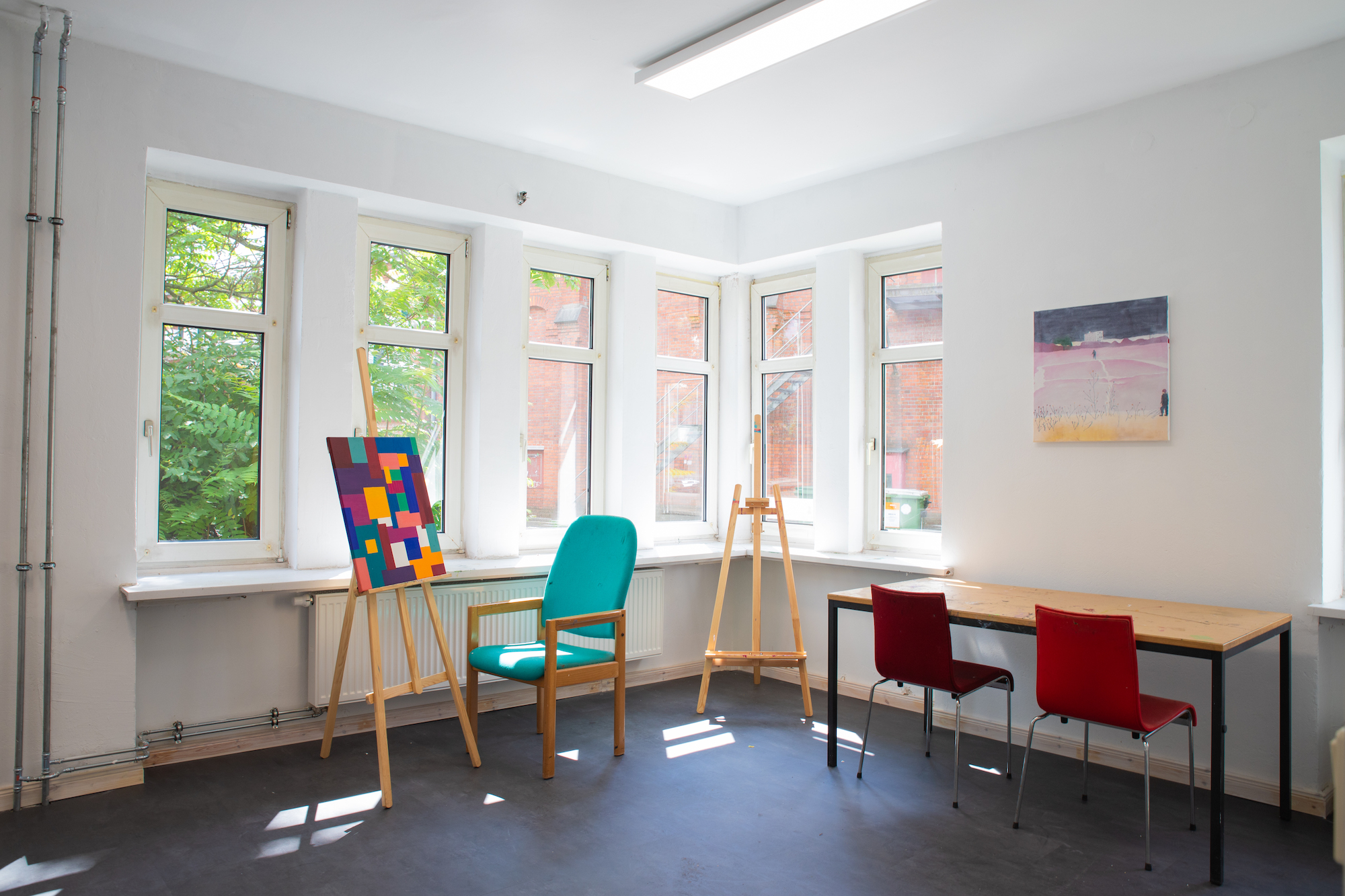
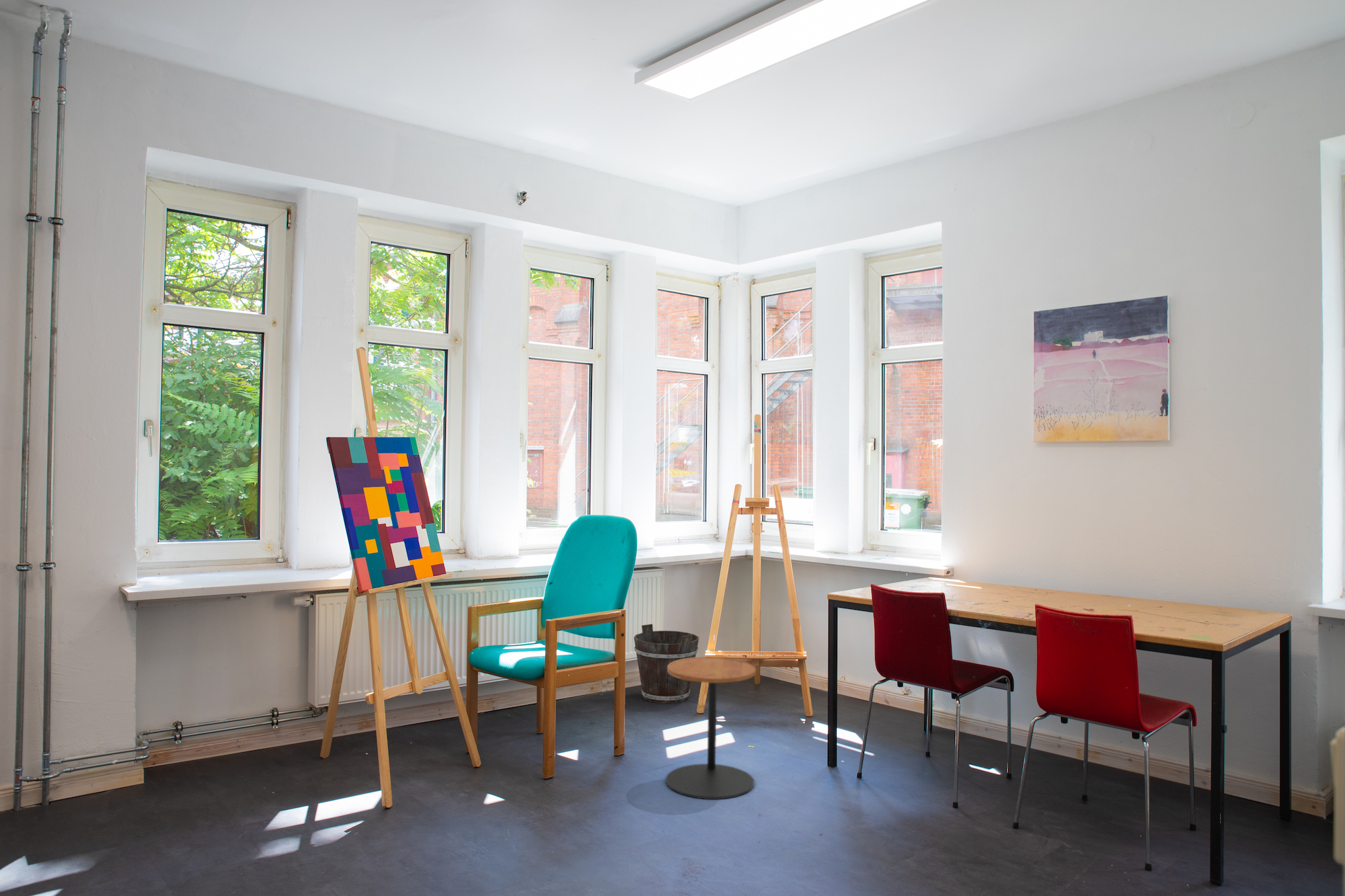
+ side table [665,657,757,800]
+ bucket [633,623,700,704]
